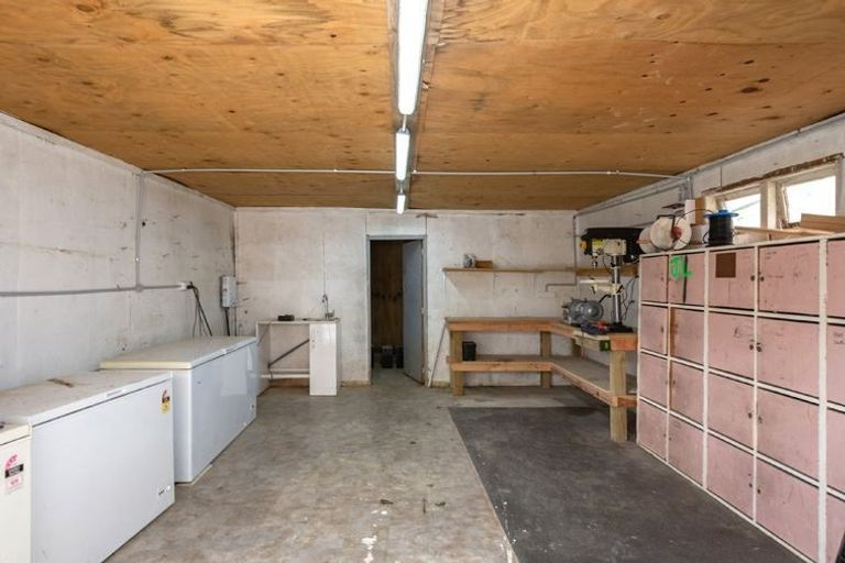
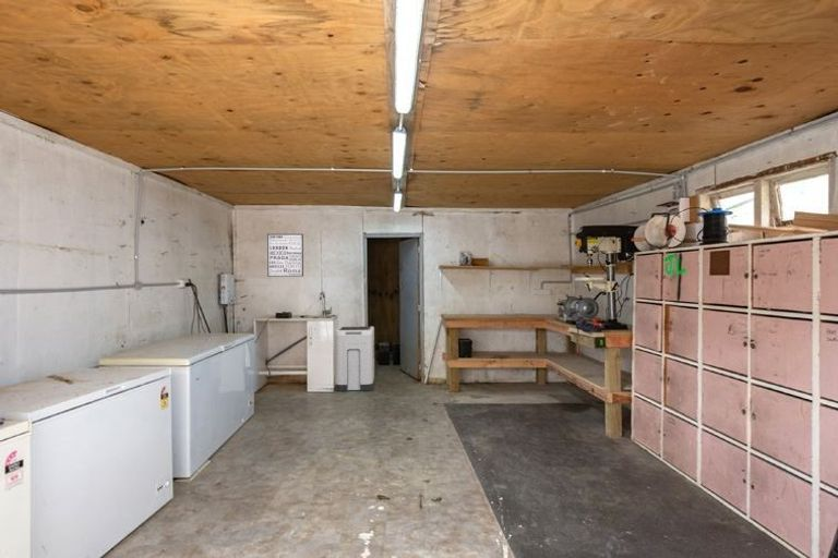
+ wall art [266,233,304,278]
+ trash can [334,326,375,392]
